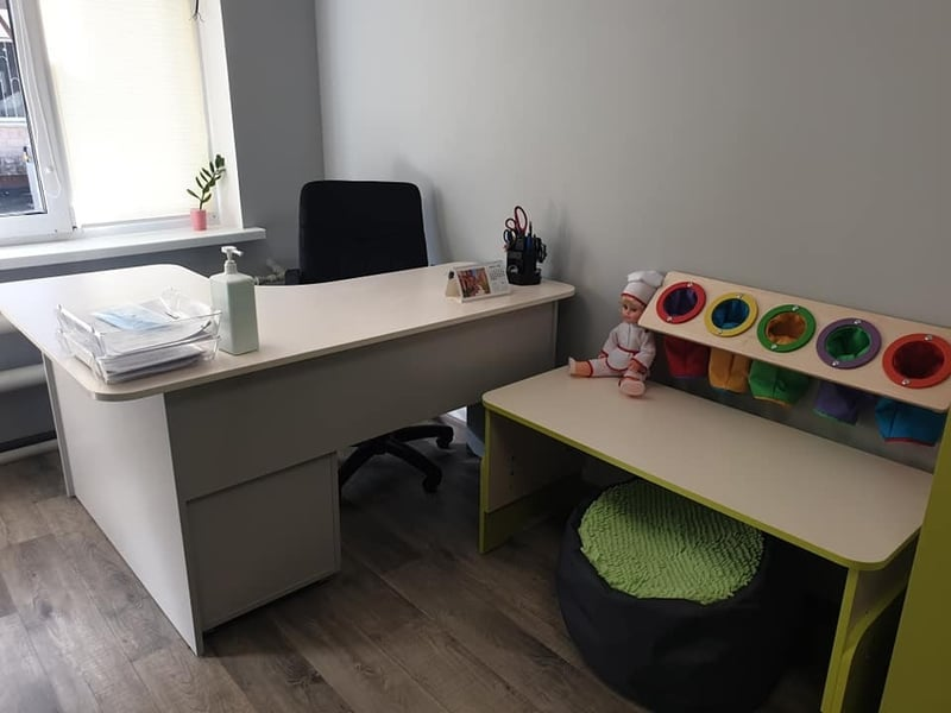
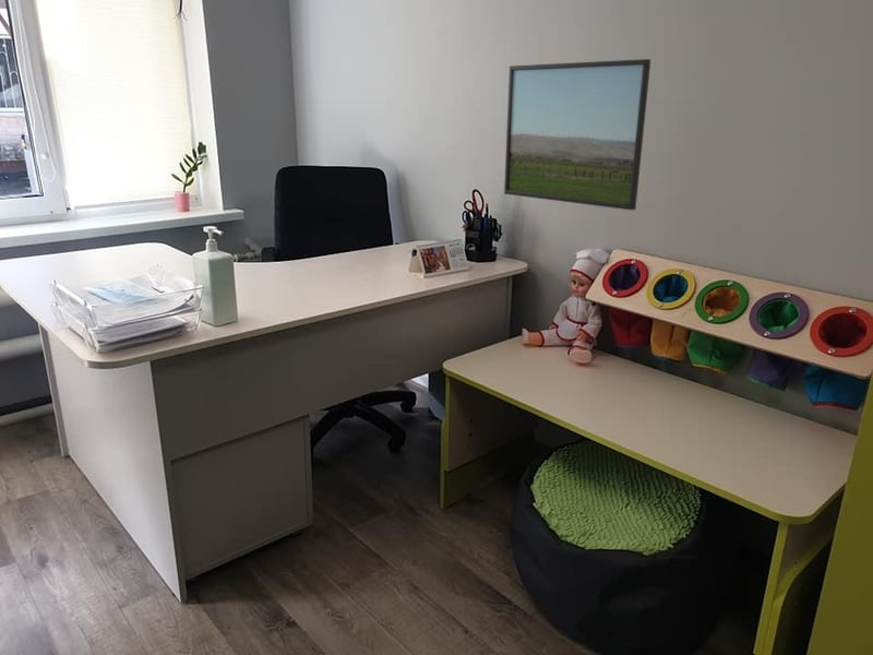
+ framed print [503,58,651,212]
